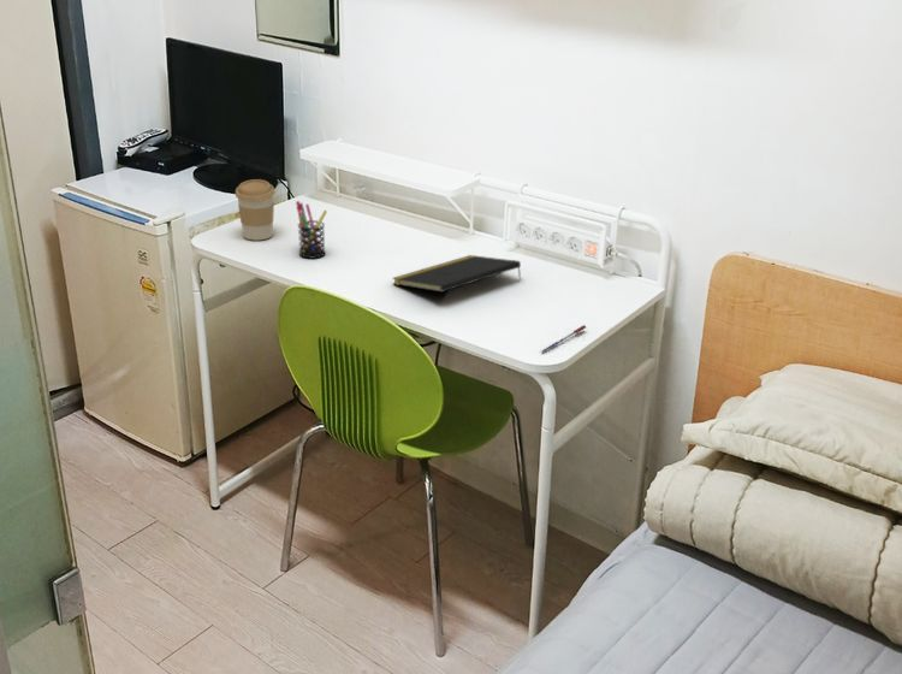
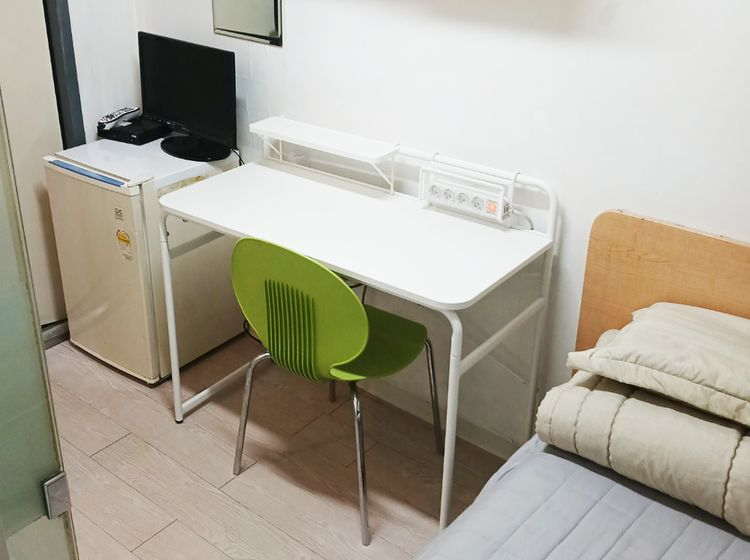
- pen holder [295,200,328,260]
- coffee cup [235,178,277,242]
- notepad [391,254,522,294]
- pen [541,324,587,354]
